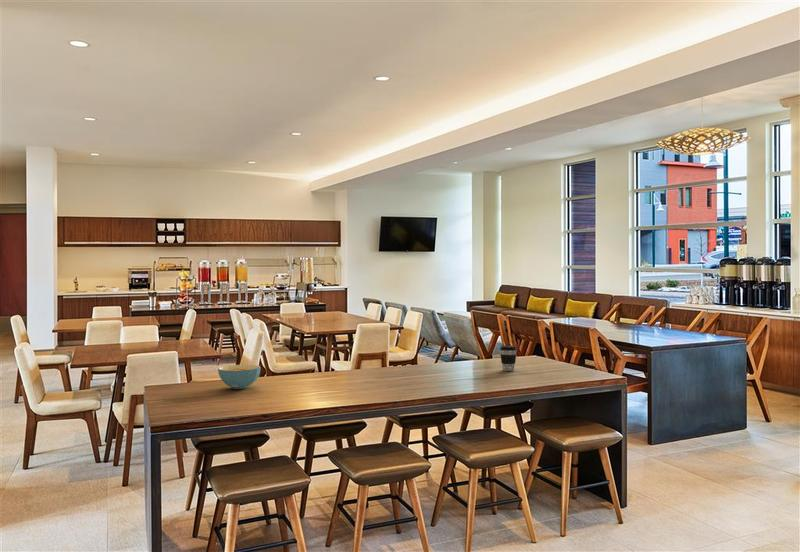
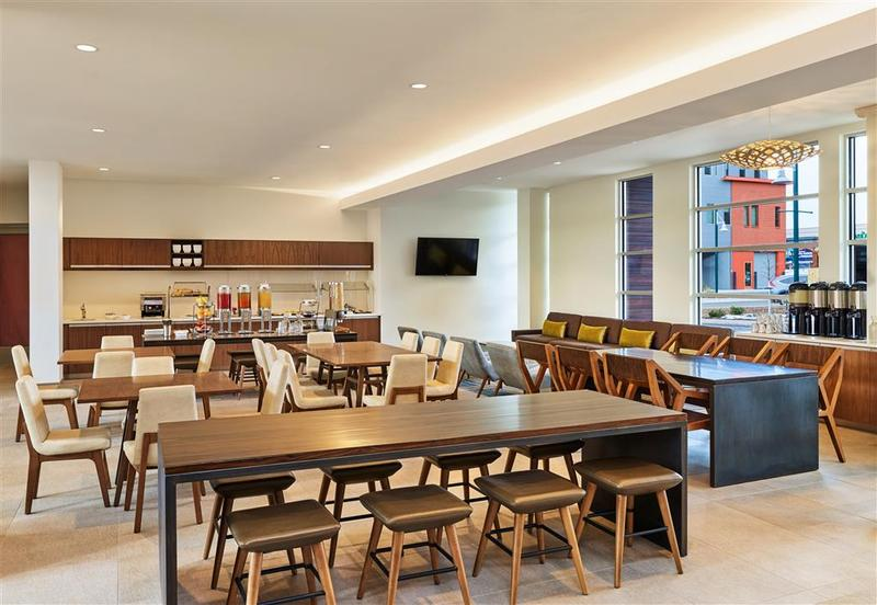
- cereal bowl [217,364,262,390]
- coffee cup [499,344,518,372]
